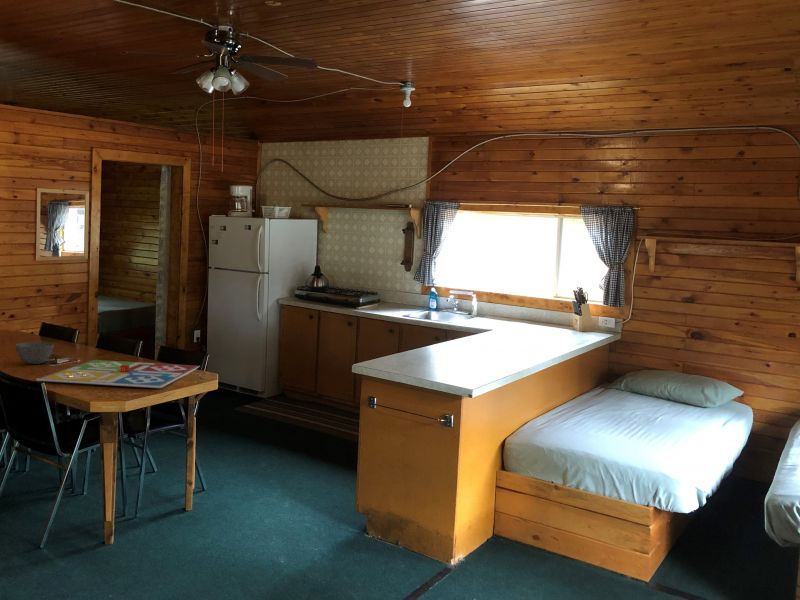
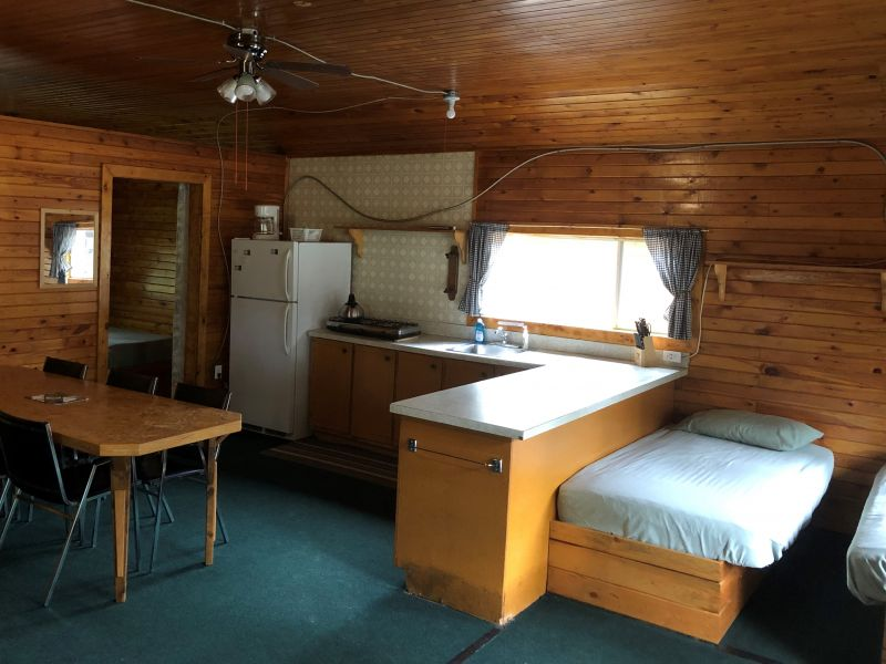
- bowl [14,341,55,365]
- gameboard [35,359,201,389]
